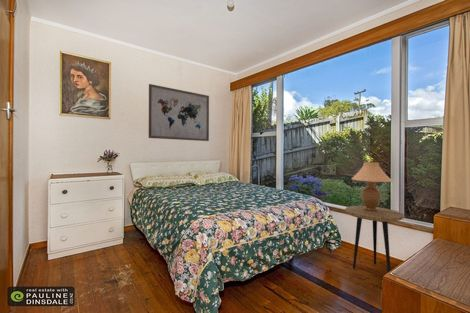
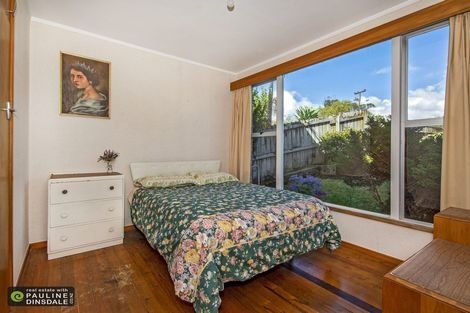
- side table [344,205,405,273]
- wall art [148,83,210,142]
- table lamp [351,159,393,211]
